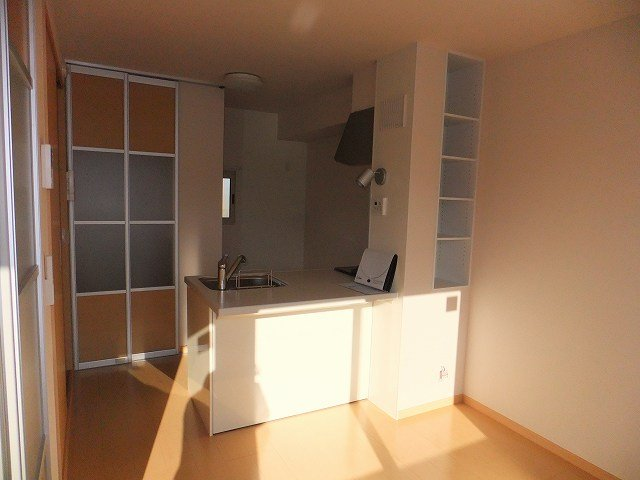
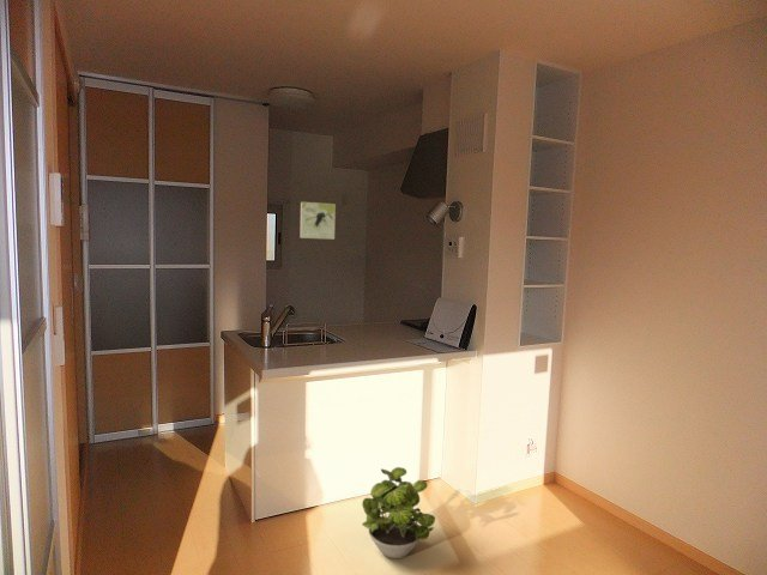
+ potted plant [361,466,436,559]
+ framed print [298,201,337,241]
